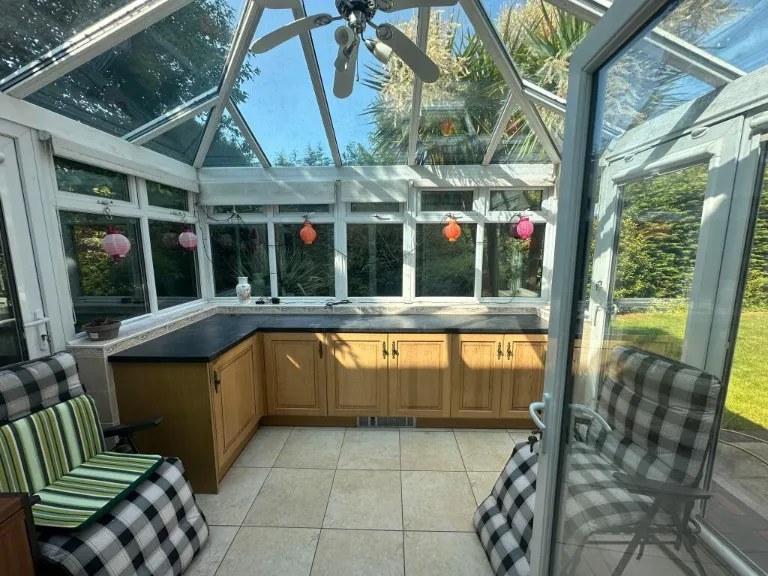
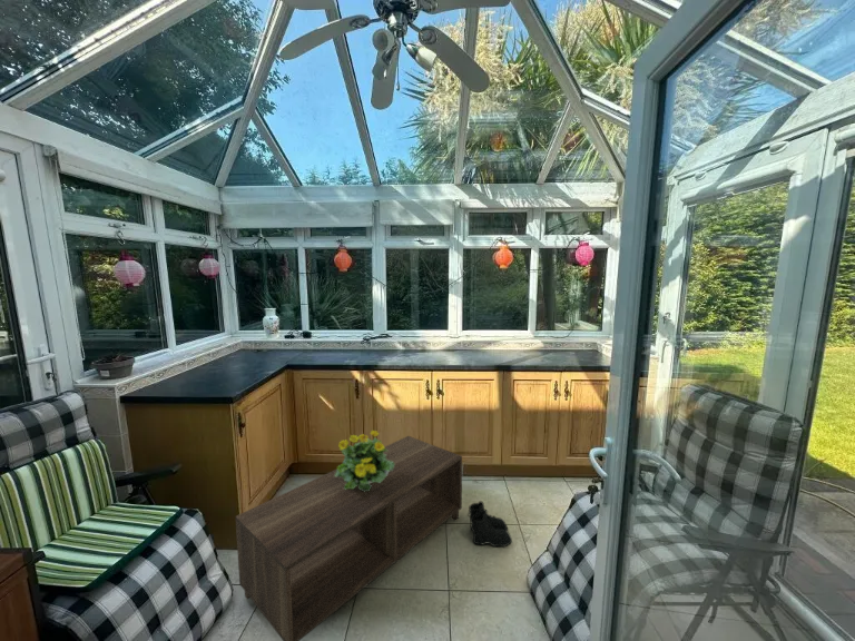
+ flowering plant [335,430,394,492]
+ coffee table [235,435,463,641]
+ boots [466,500,513,549]
